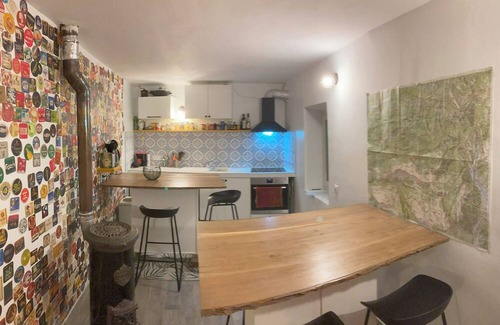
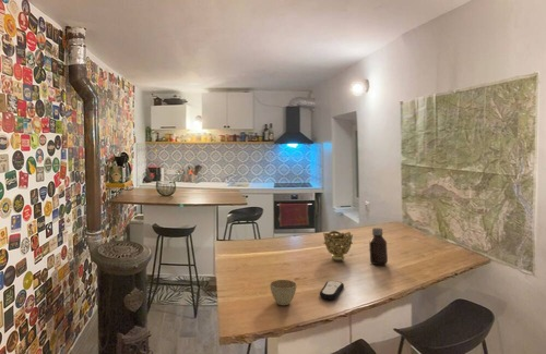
+ remote control [319,280,345,301]
+ bottle [368,227,389,266]
+ decorative bowl [322,230,354,263]
+ flower pot [269,279,298,306]
